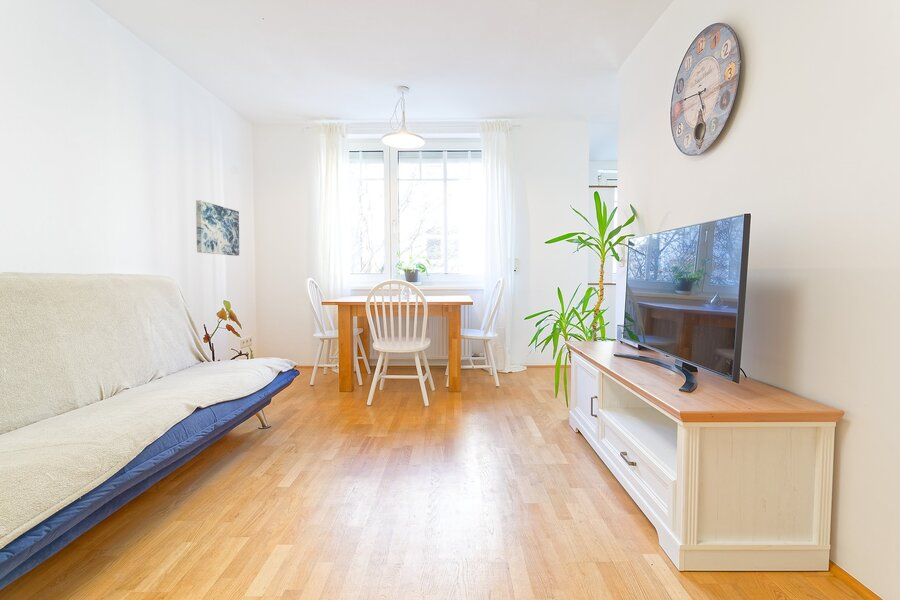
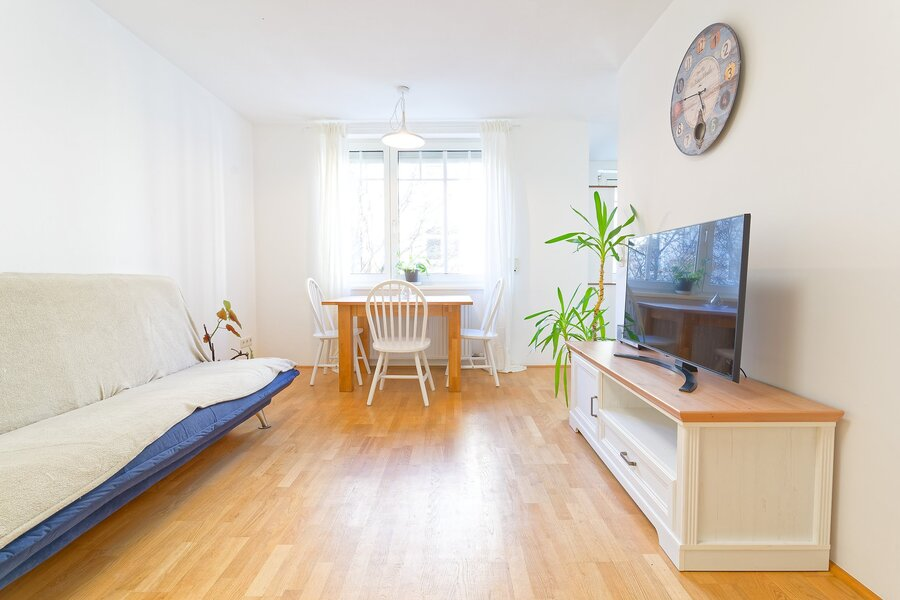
- wall art [195,199,240,257]
